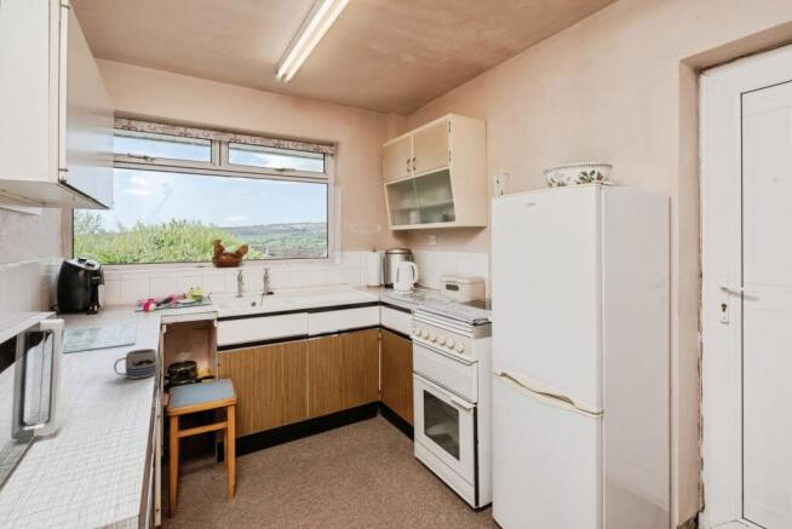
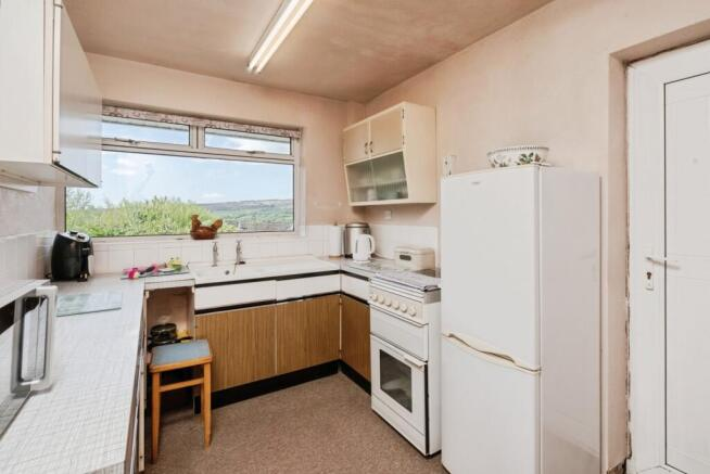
- mug [113,347,159,380]
